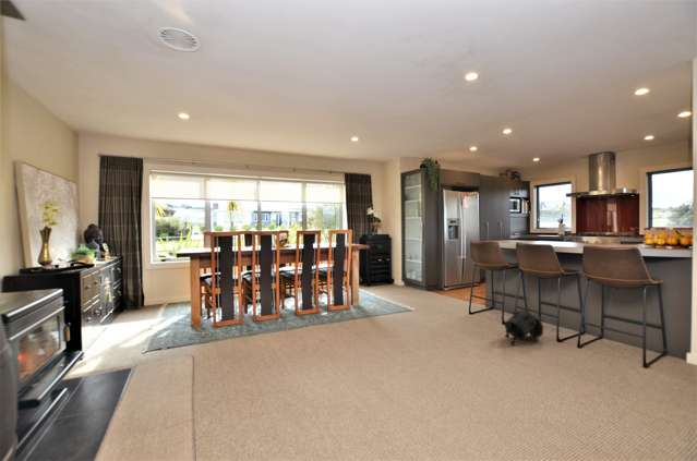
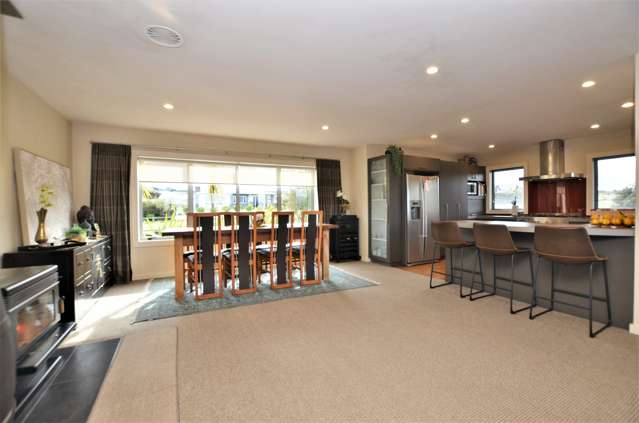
- toy figure [504,308,544,345]
